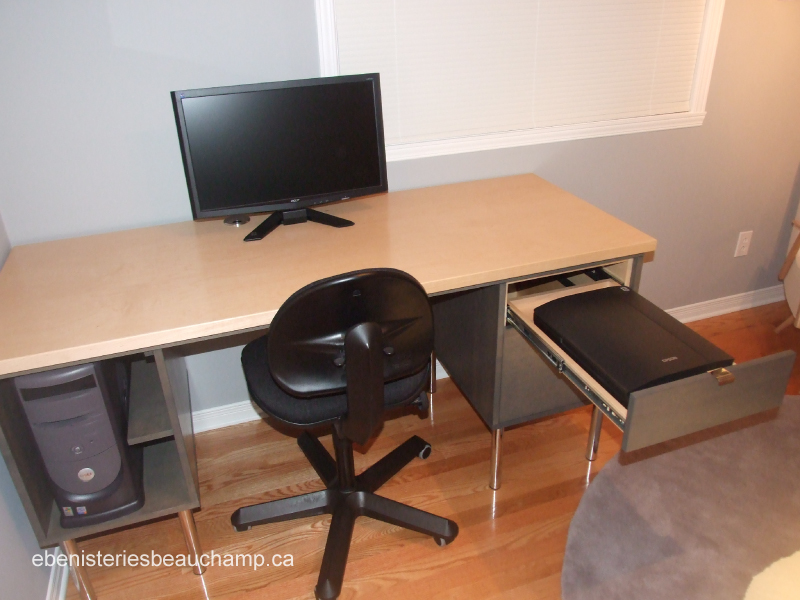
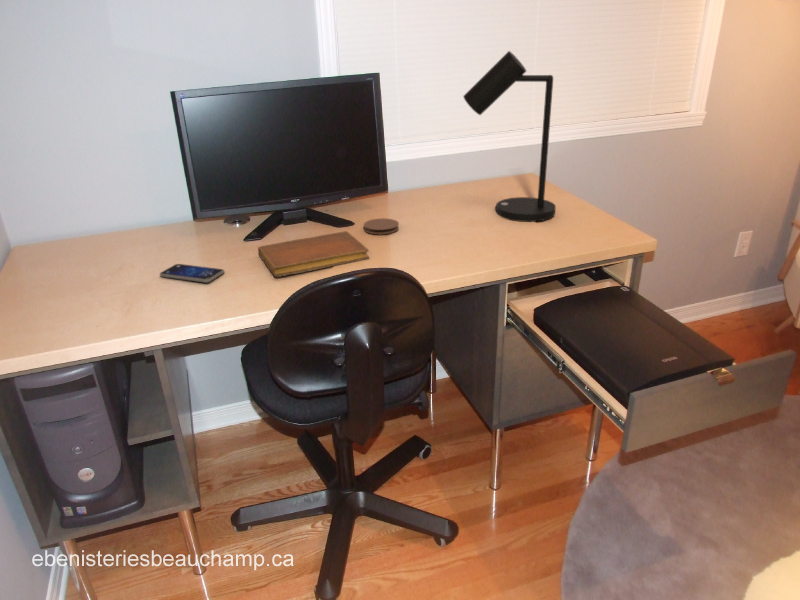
+ coaster [363,217,400,235]
+ notebook [257,230,370,278]
+ smartphone [159,263,225,284]
+ desk lamp [462,50,557,223]
